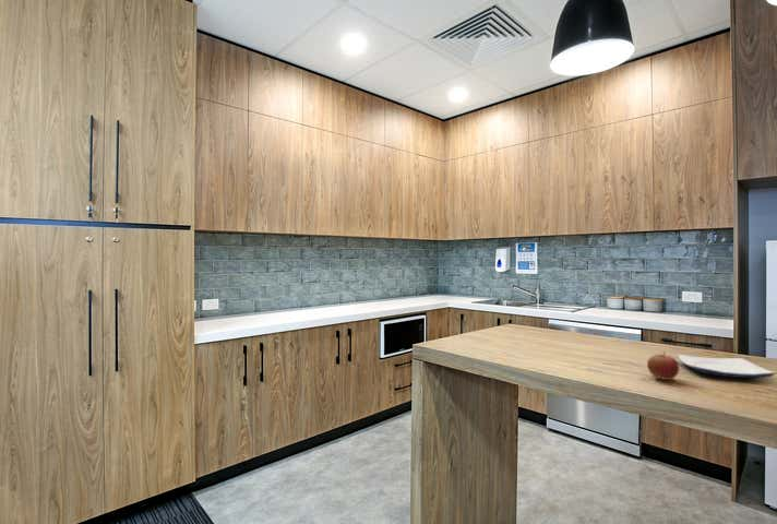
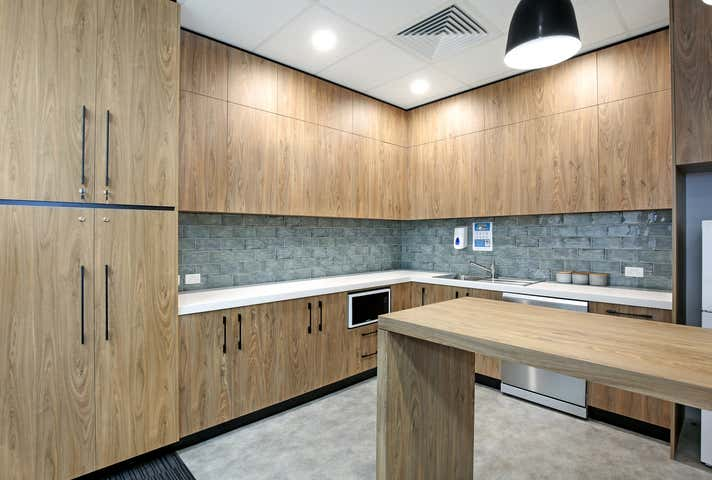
- apple [646,350,681,381]
- plate [676,354,777,379]
